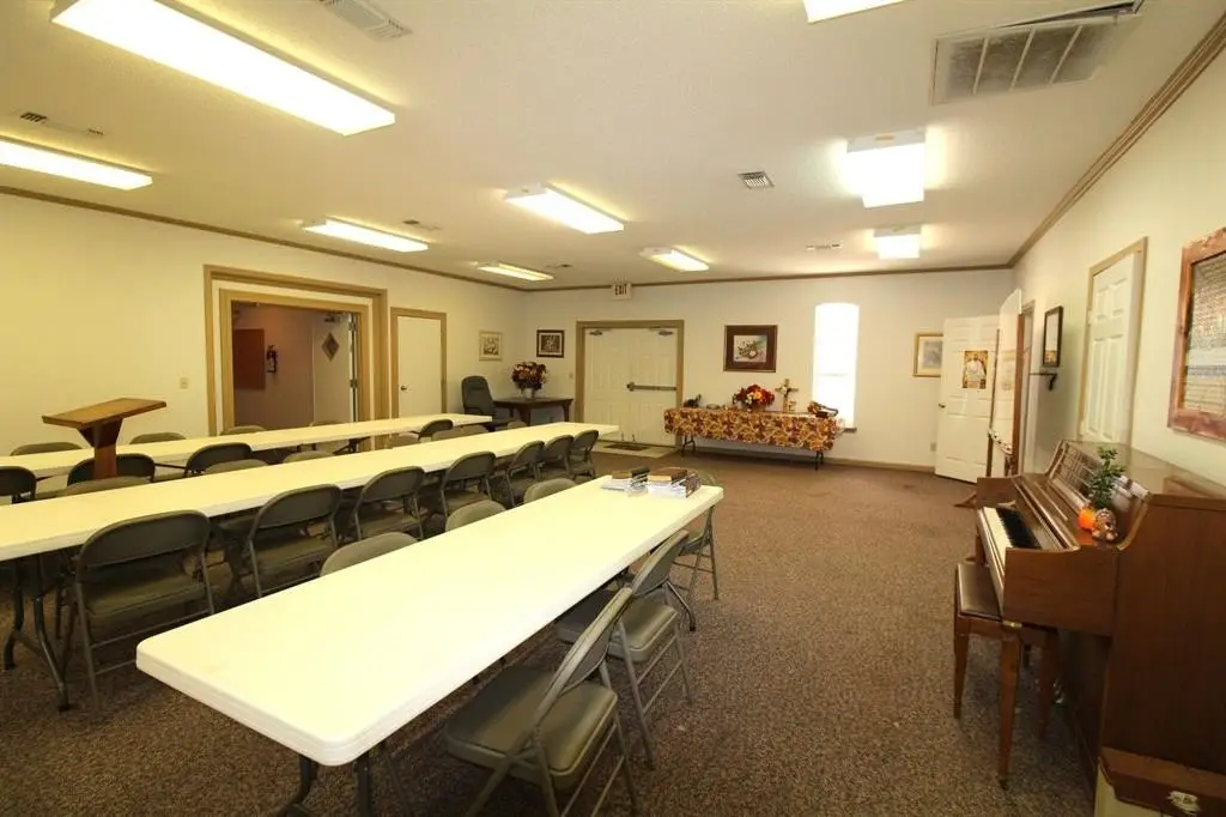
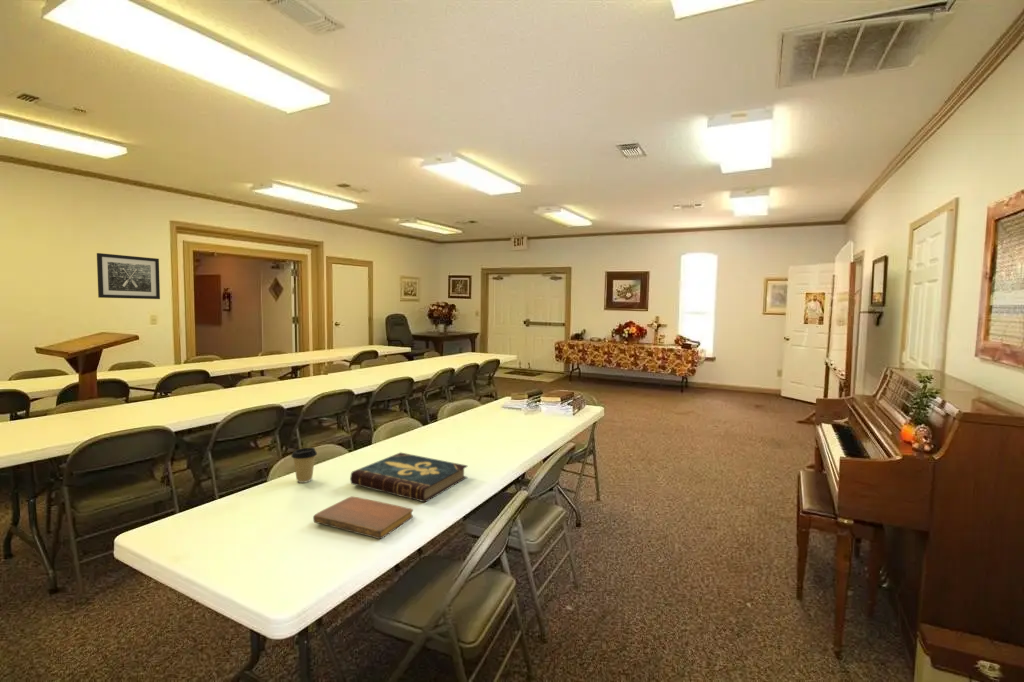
+ book [349,451,468,503]
+ notebook [312,495,414,540]
+ coffee cup [290,446,318,484]
+ wall art [96,252,161,300]
